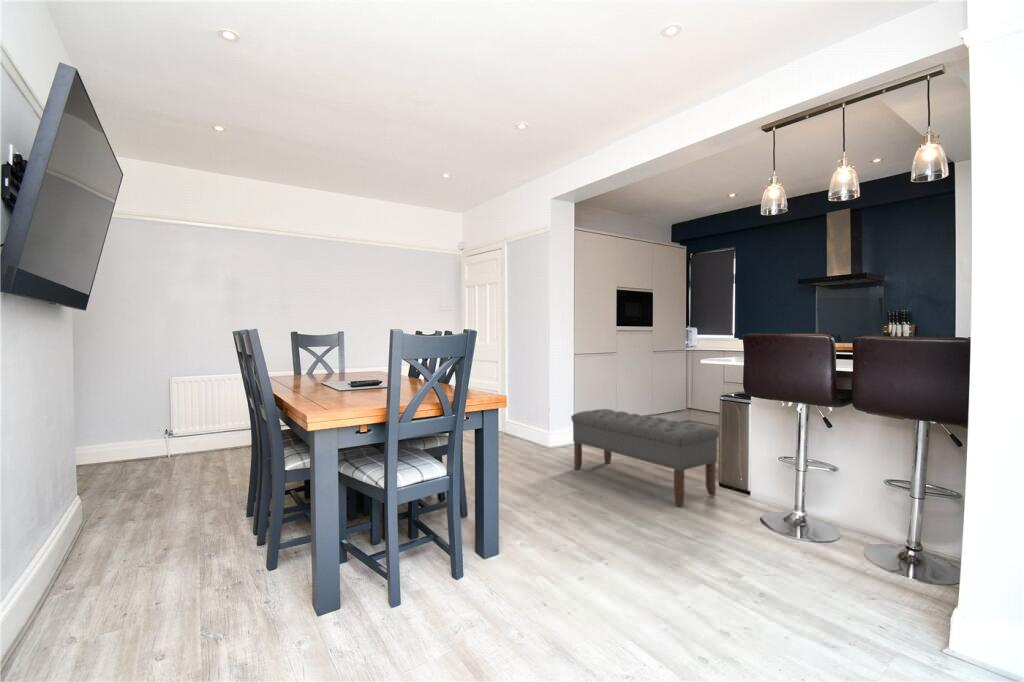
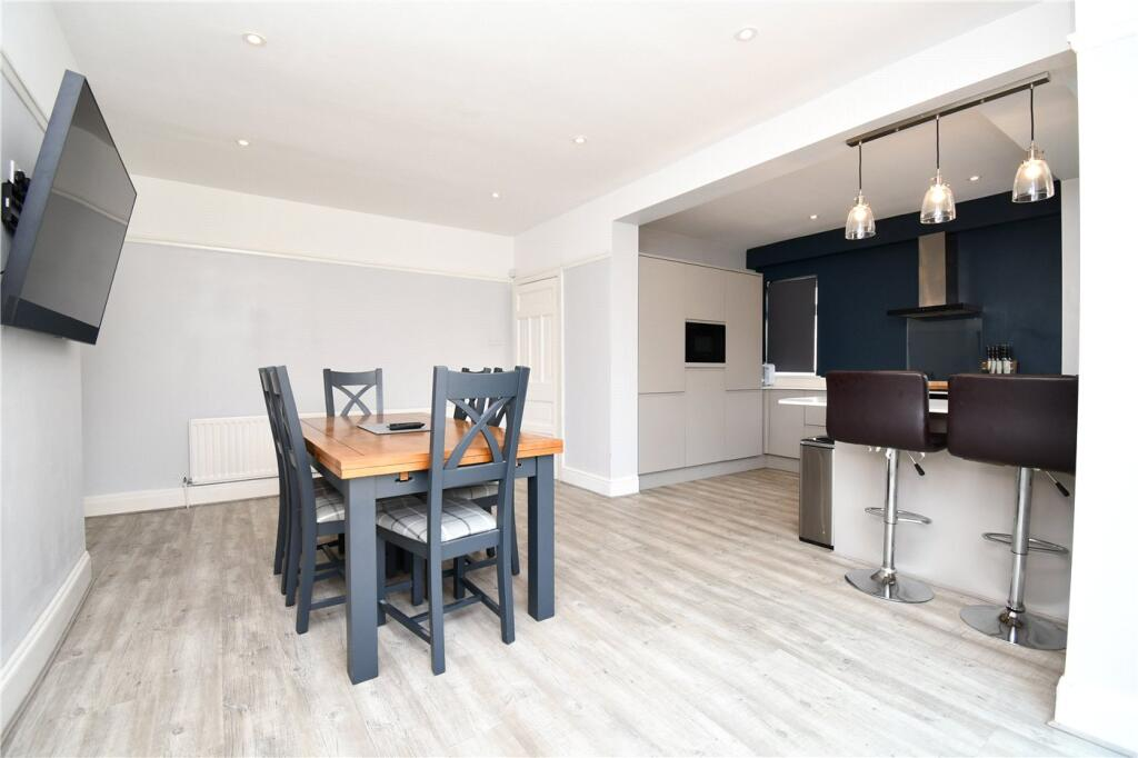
- bench [570,408,720,507]
